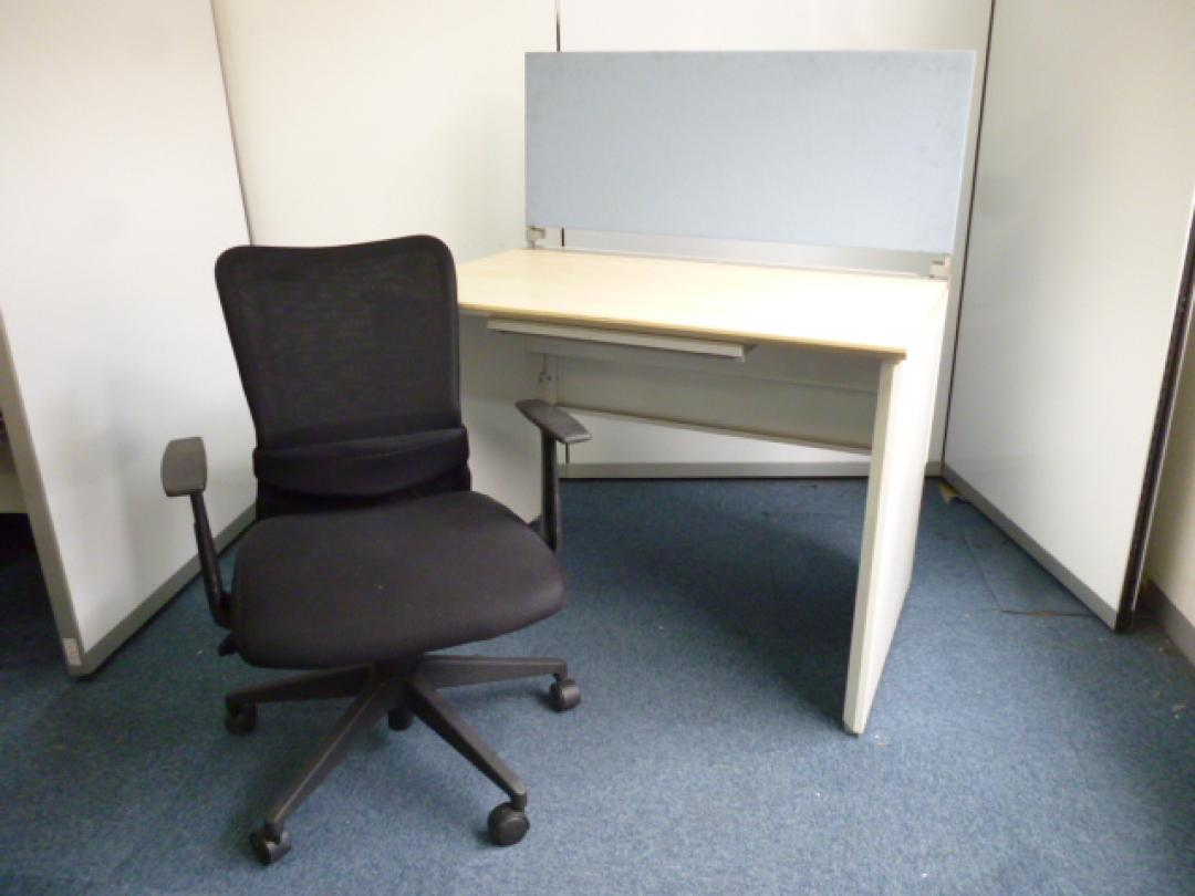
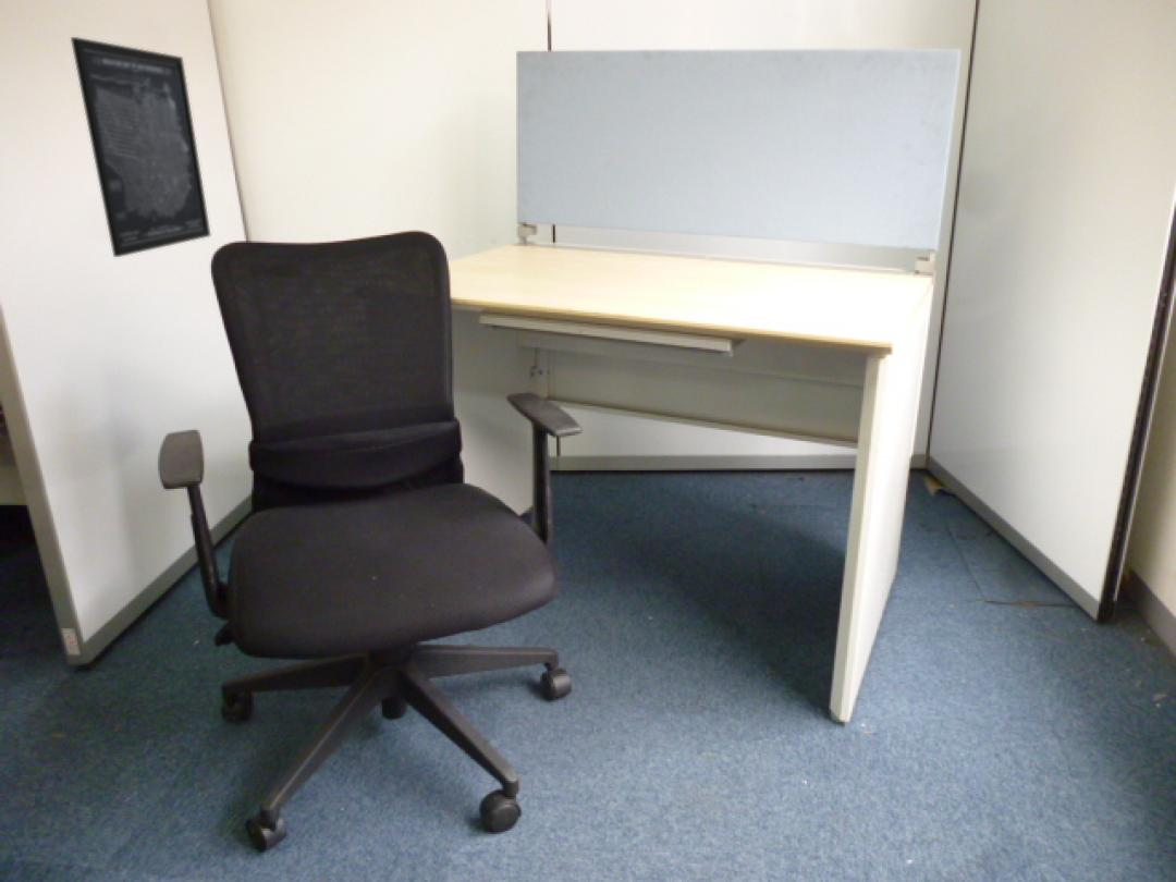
+ wall art [70,36,212,258]
